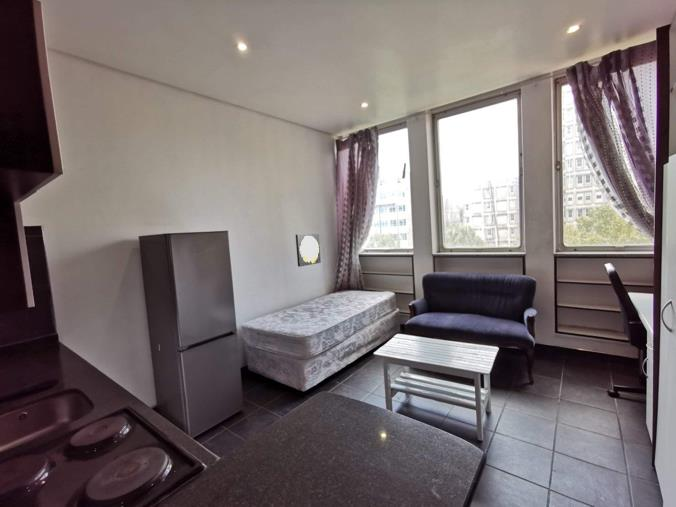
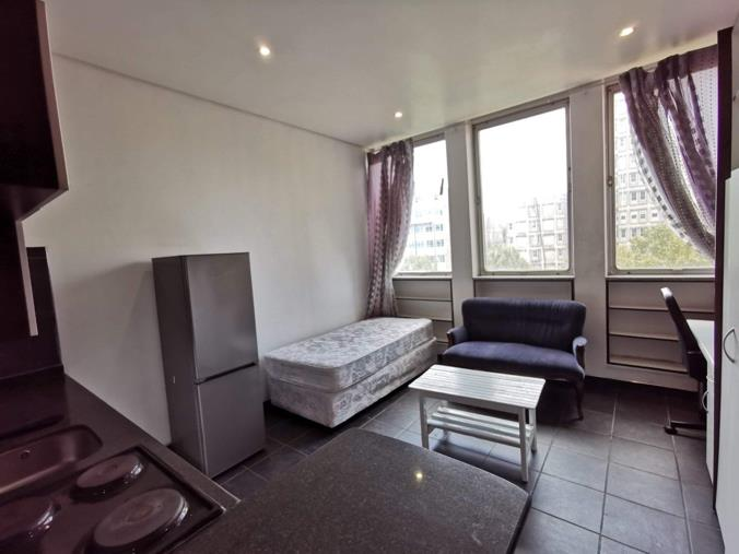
- wall art [295,232,322,268]
